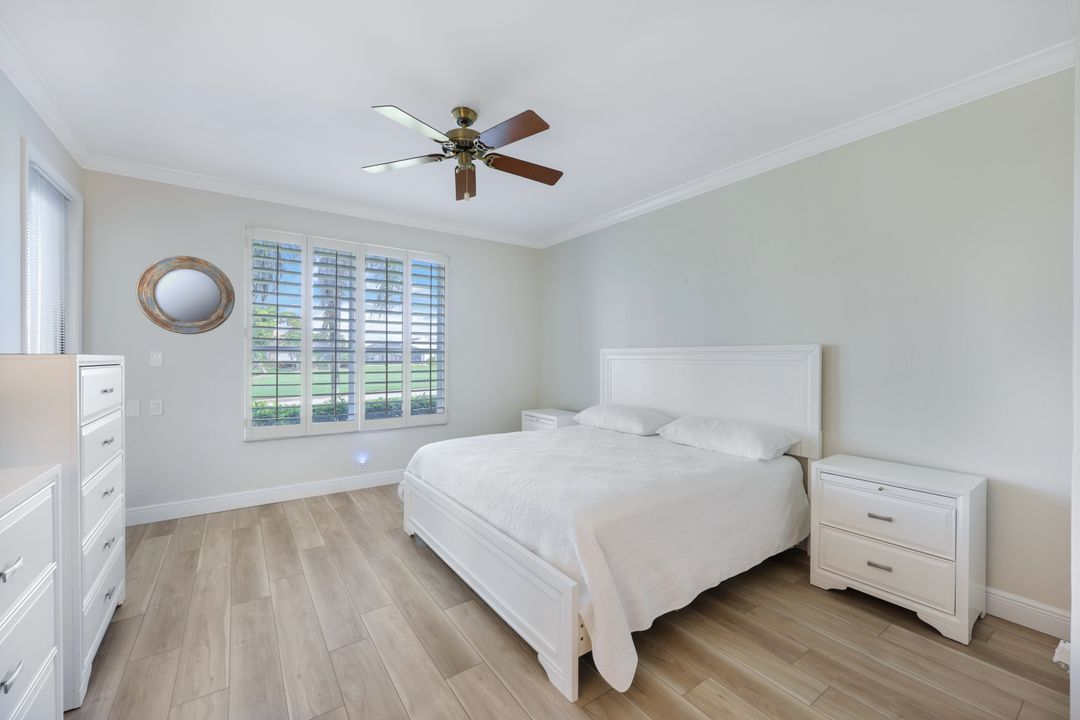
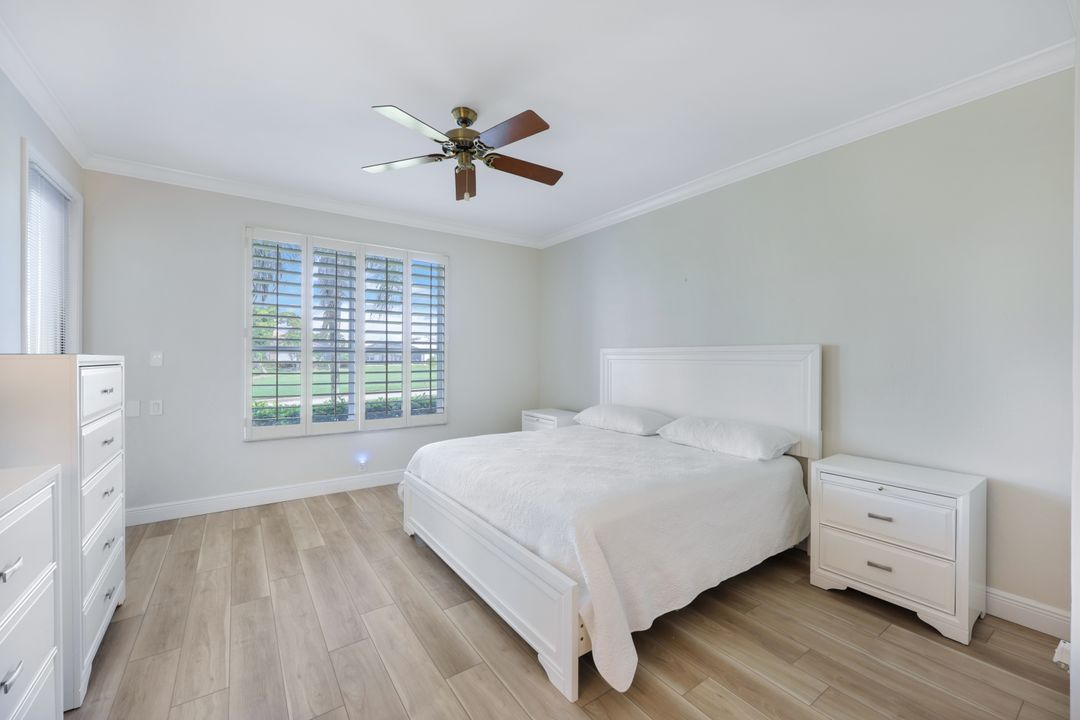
- home mirror [135,255,236,335]
